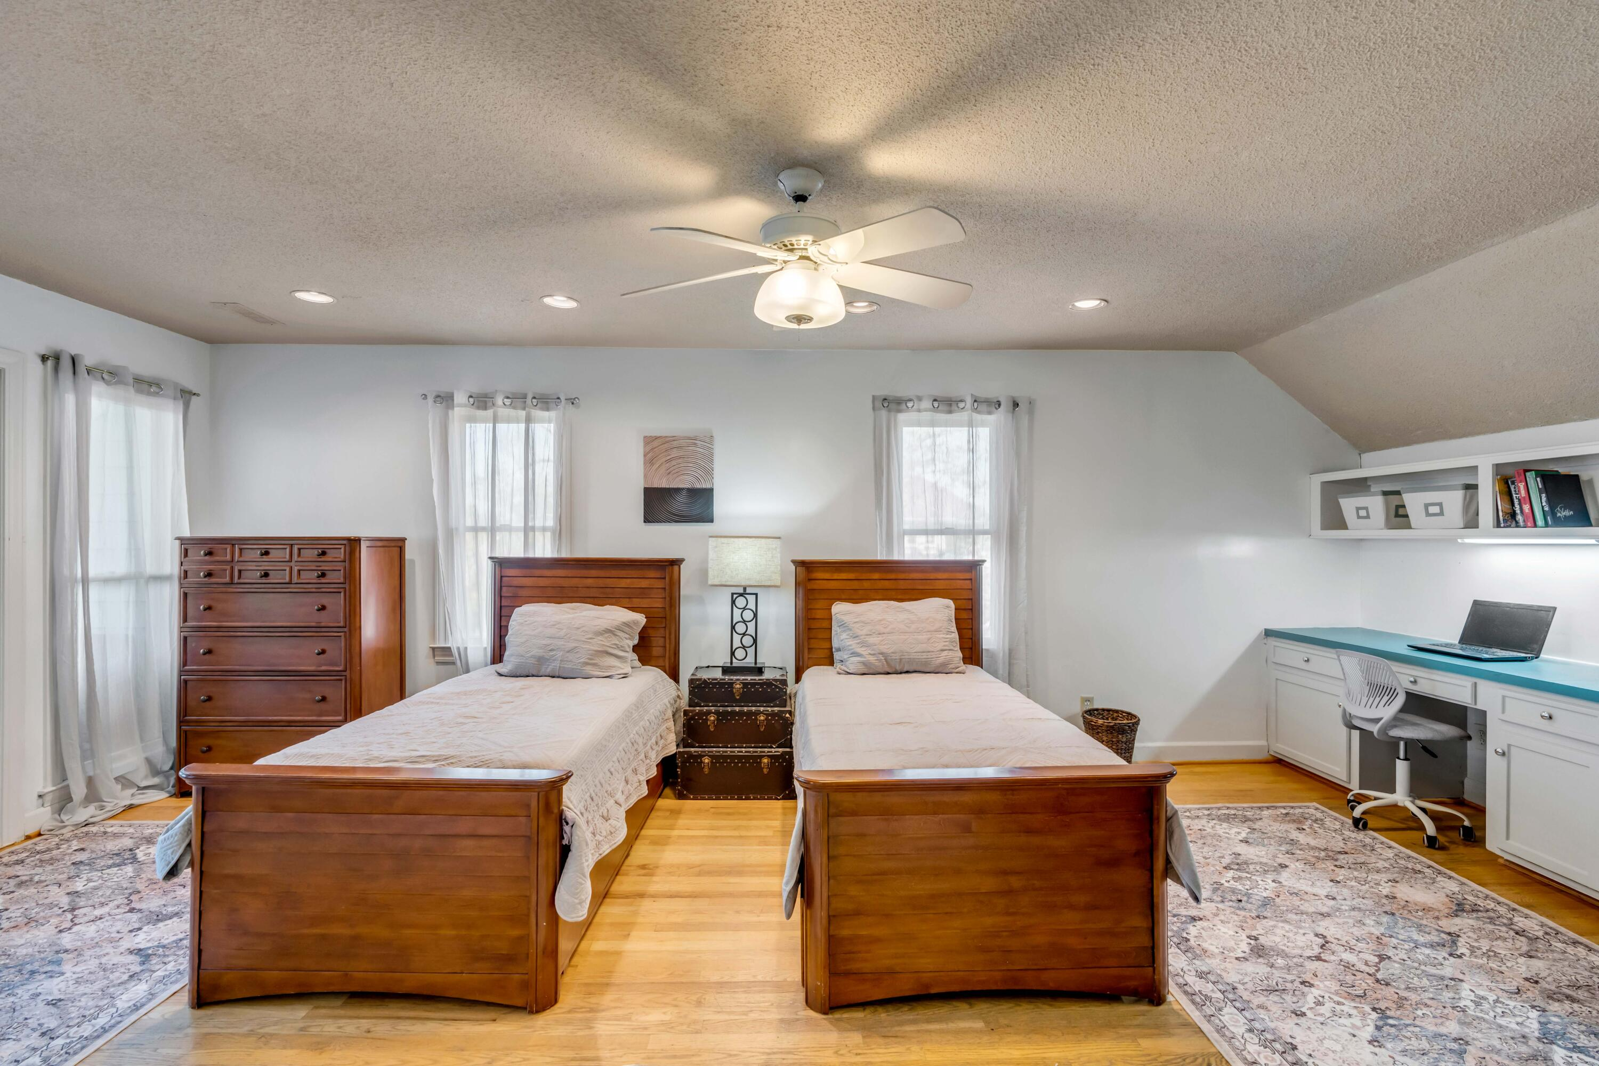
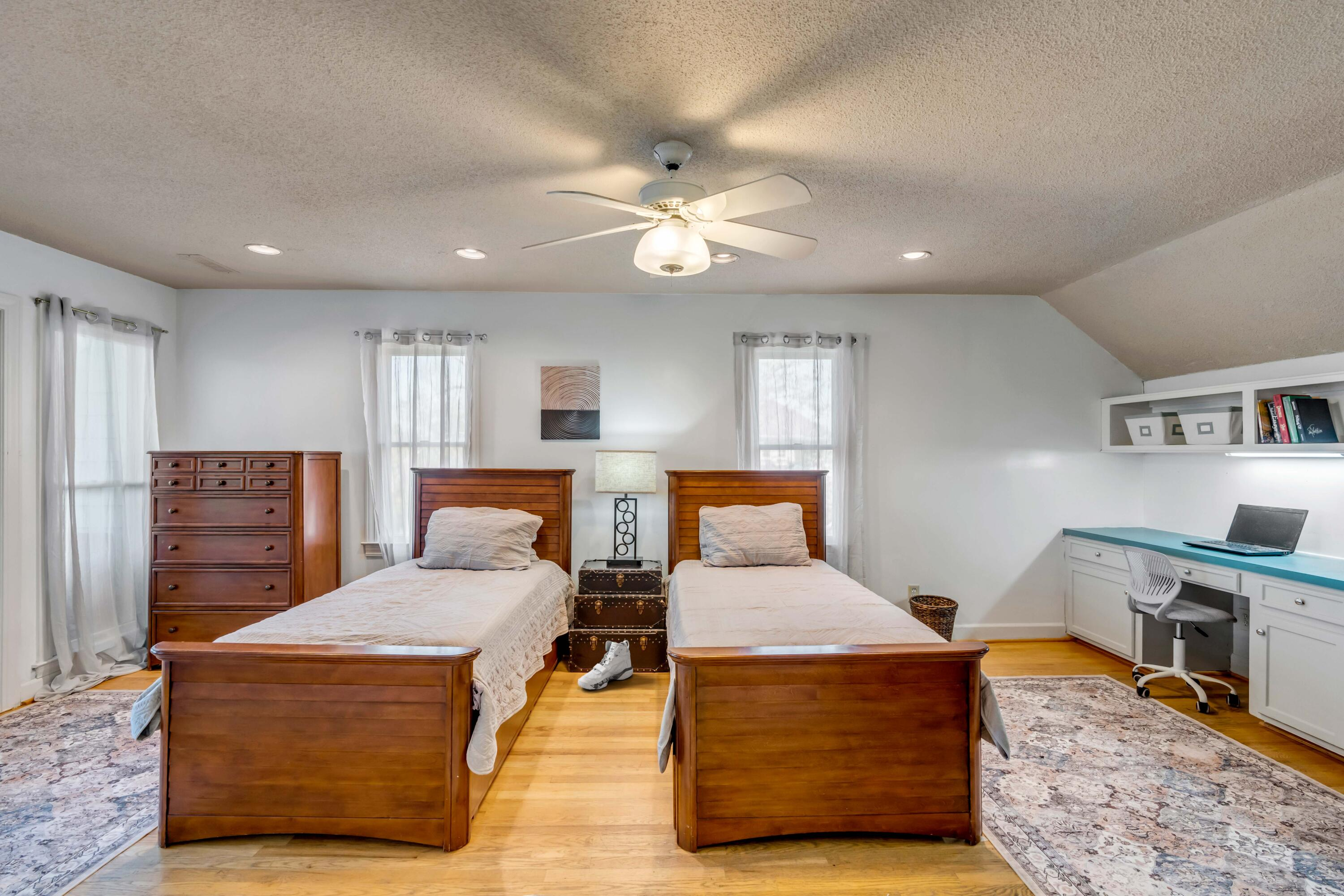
+ sneaker [577,640,633,690]
